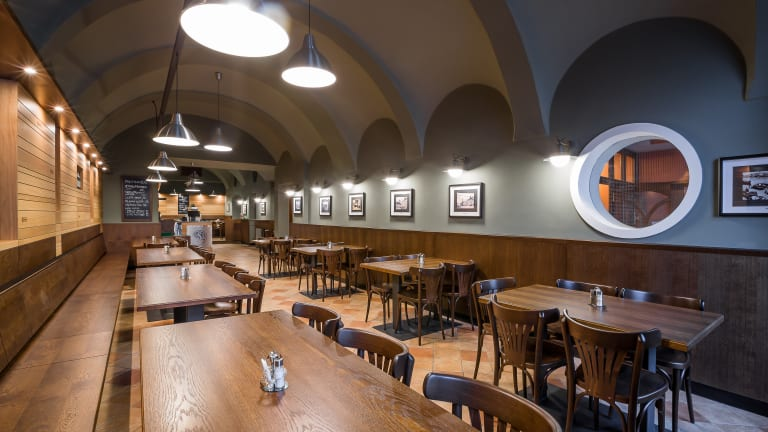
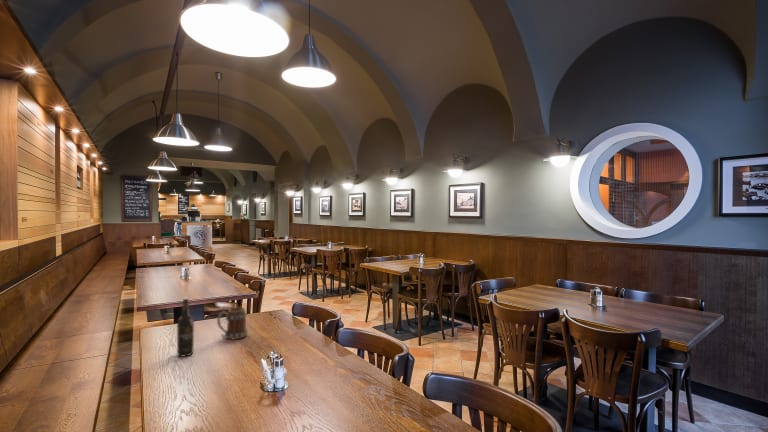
+ beer mug [216,306,249,340]
+ wine bottle [176,297,195,358]
